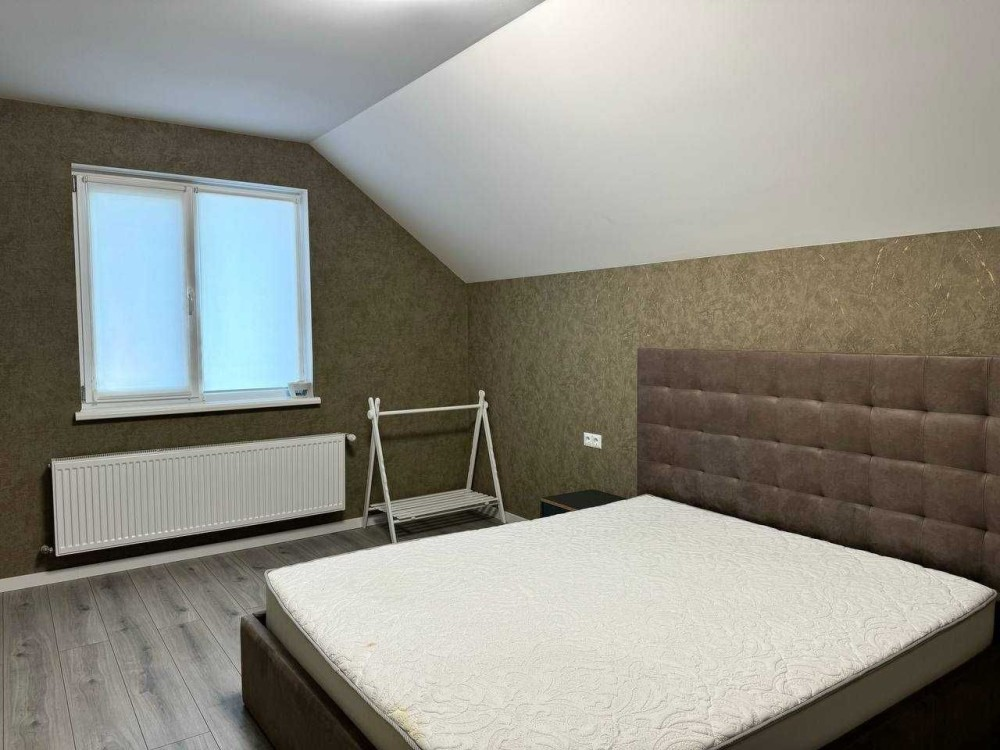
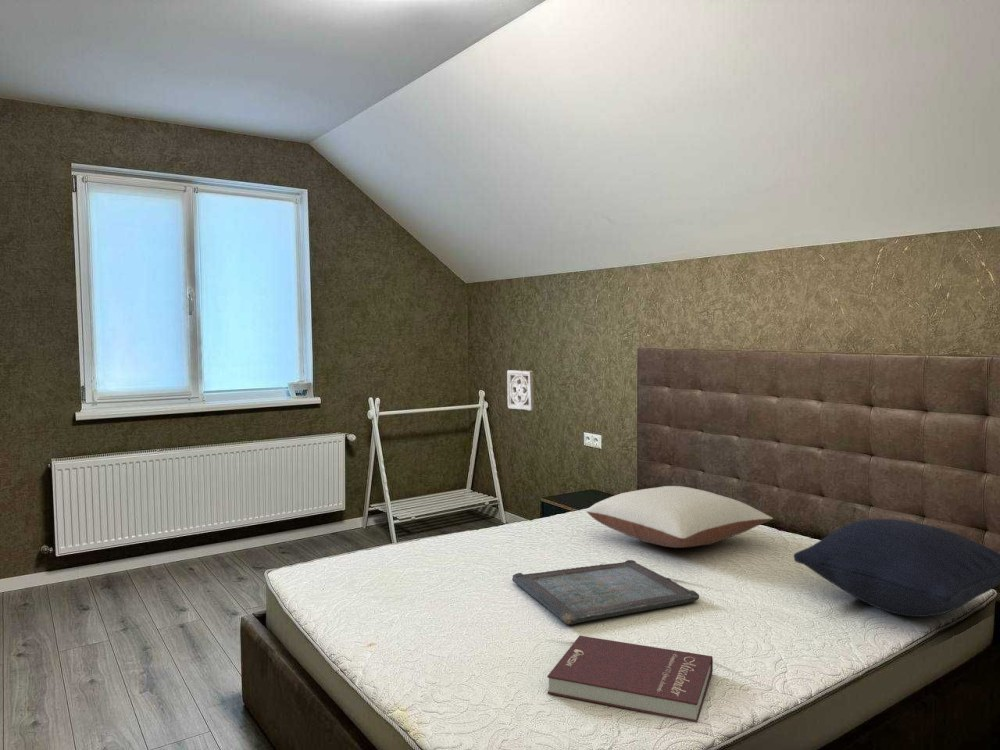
+ wall ornament [506,369,535,412]
+ pillow [585,485,774,549]
+ pillow [793,518,1000,618]
+ book [546,635,714,723]
+ serving tray [511,559,700,626]
